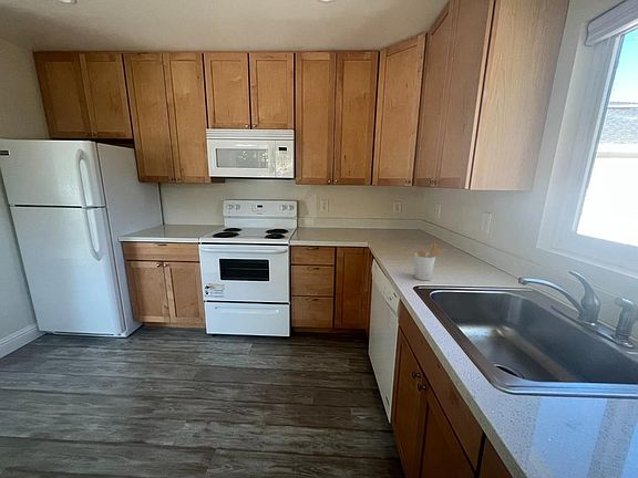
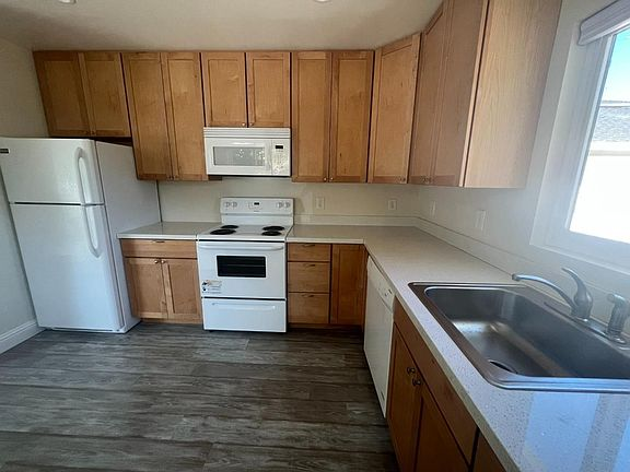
- utensil holder [413,242,447,281]
